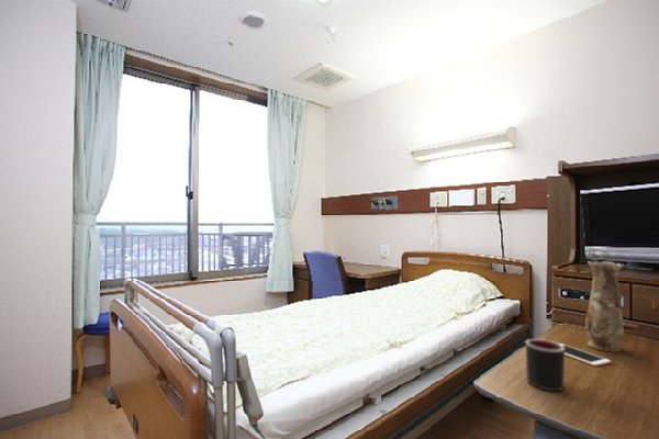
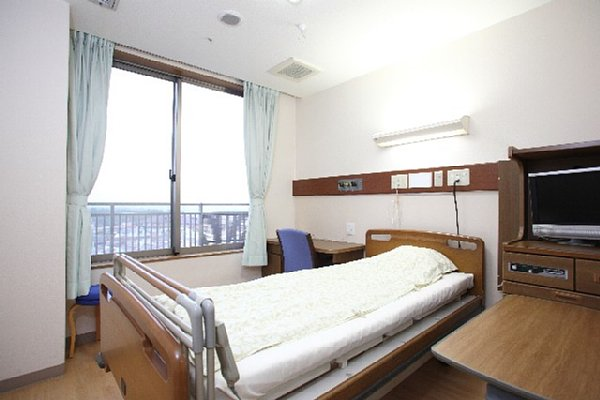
- vase [584,260,625,353]
- cell phone [558,342,612,367]
- mug [525,338,566,392]
